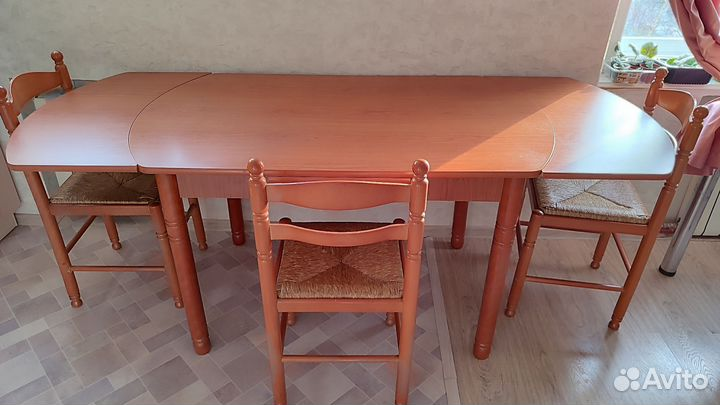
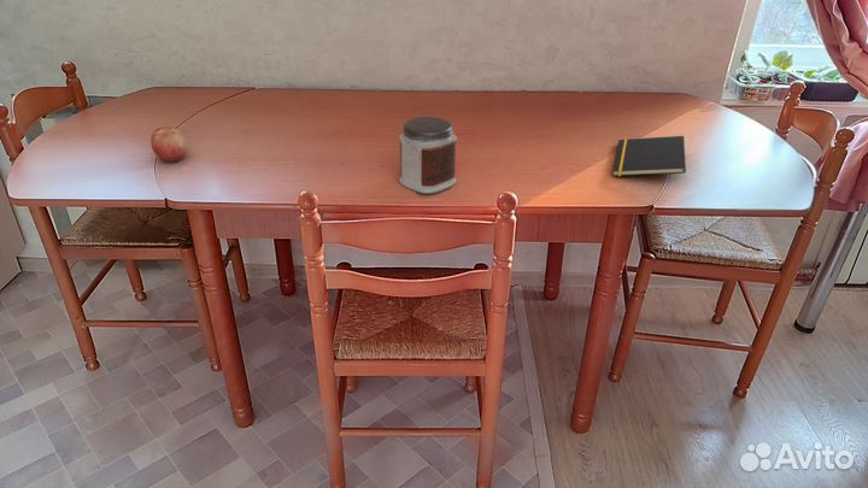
+ notepad [611,135,687,177]
+ fruit [149,127,188,163]
+ jar [398,116,458,195]
